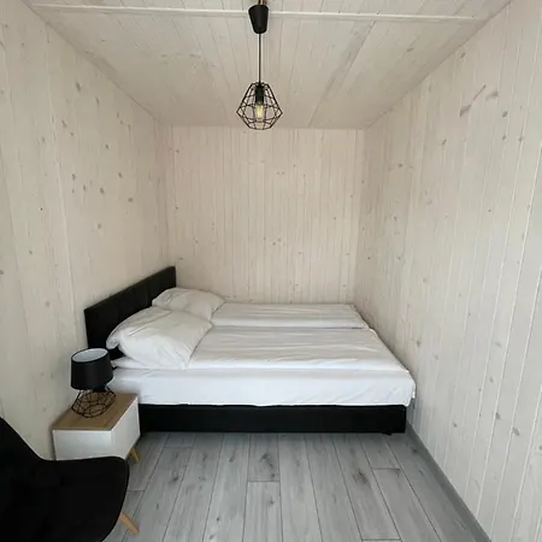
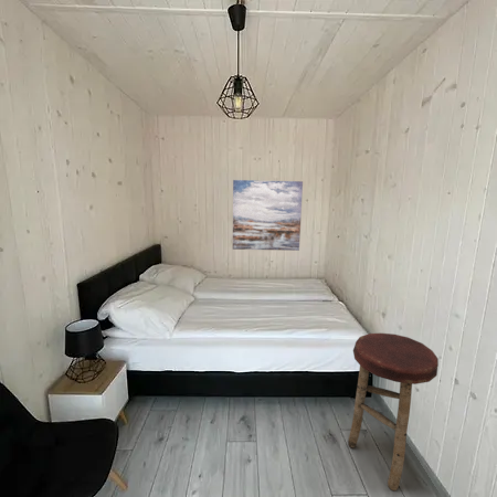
+ wall art [232,179,304,252]
+ stool [347,332,440,491]
